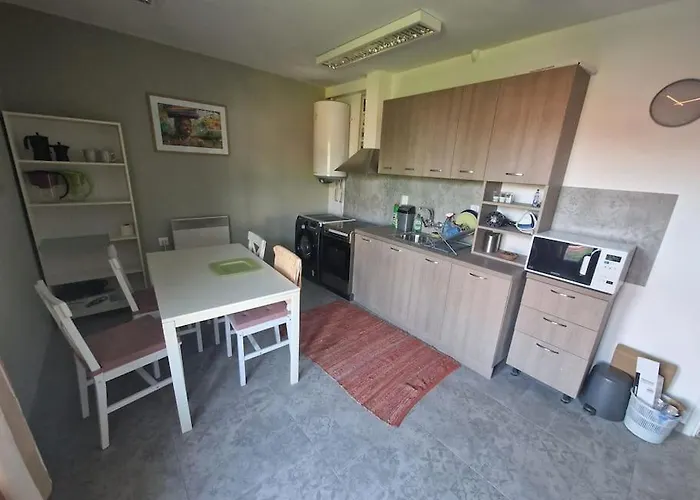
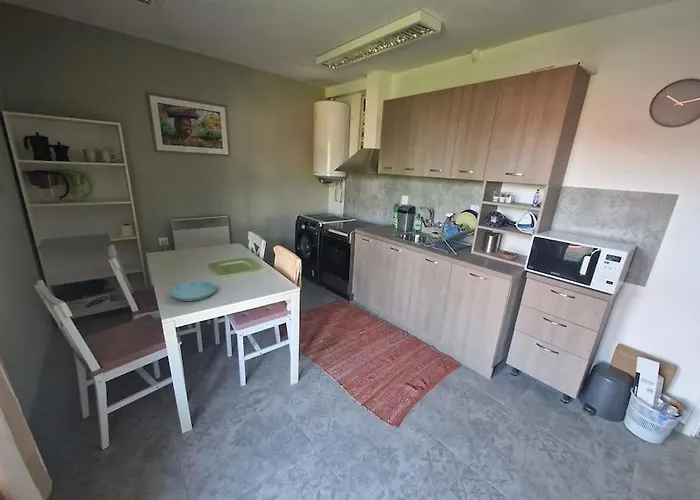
+ saucer [170,281,217,302]
